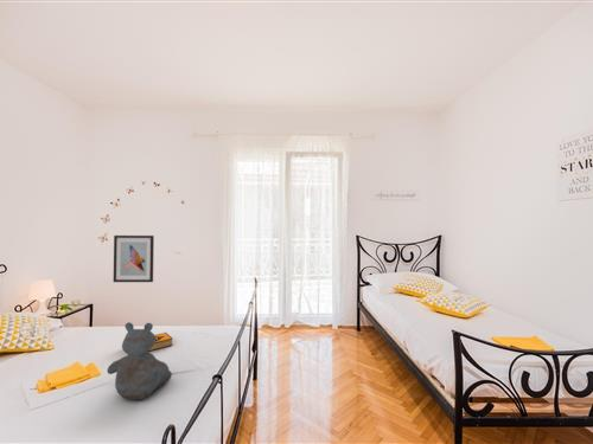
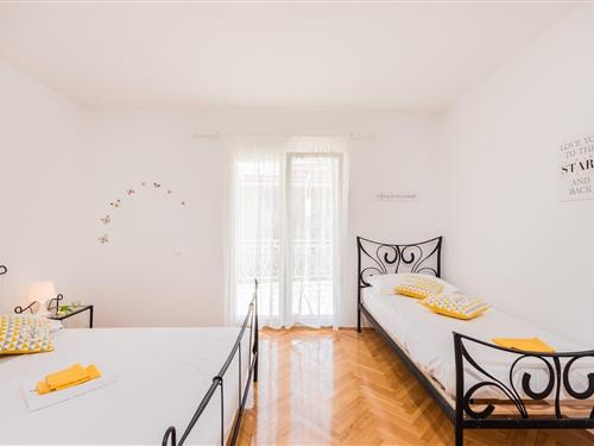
- wall art [113,234,155,283]
- hardback book [148,332,173,353]
- stuffed bear [107,321,173,400]
